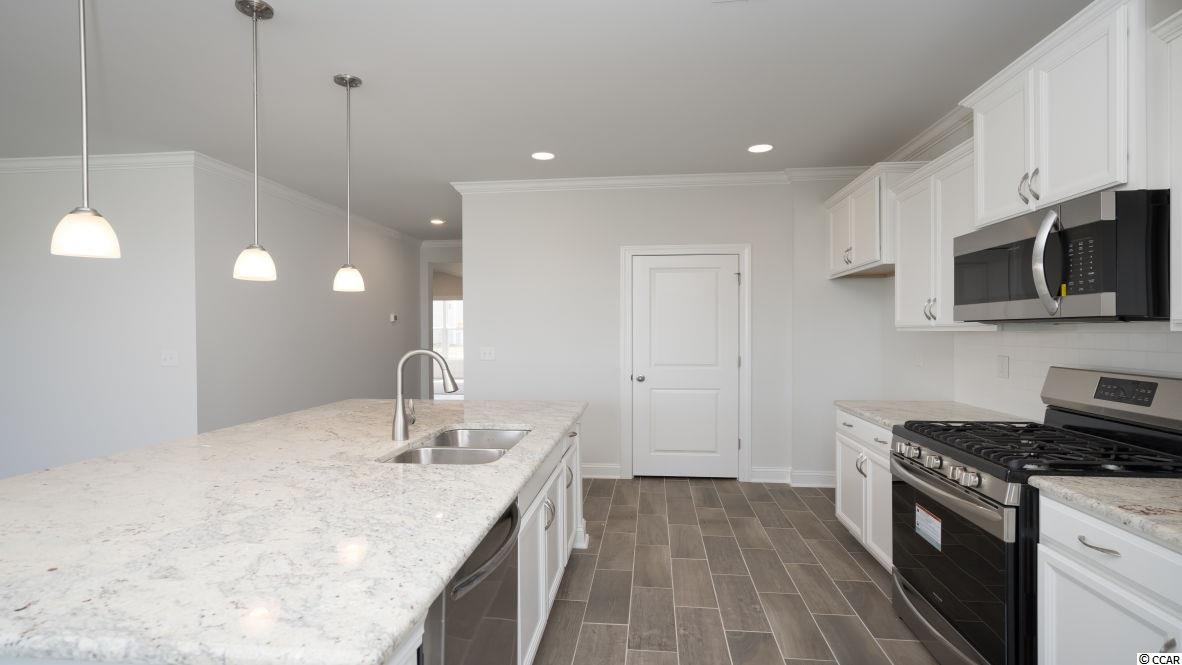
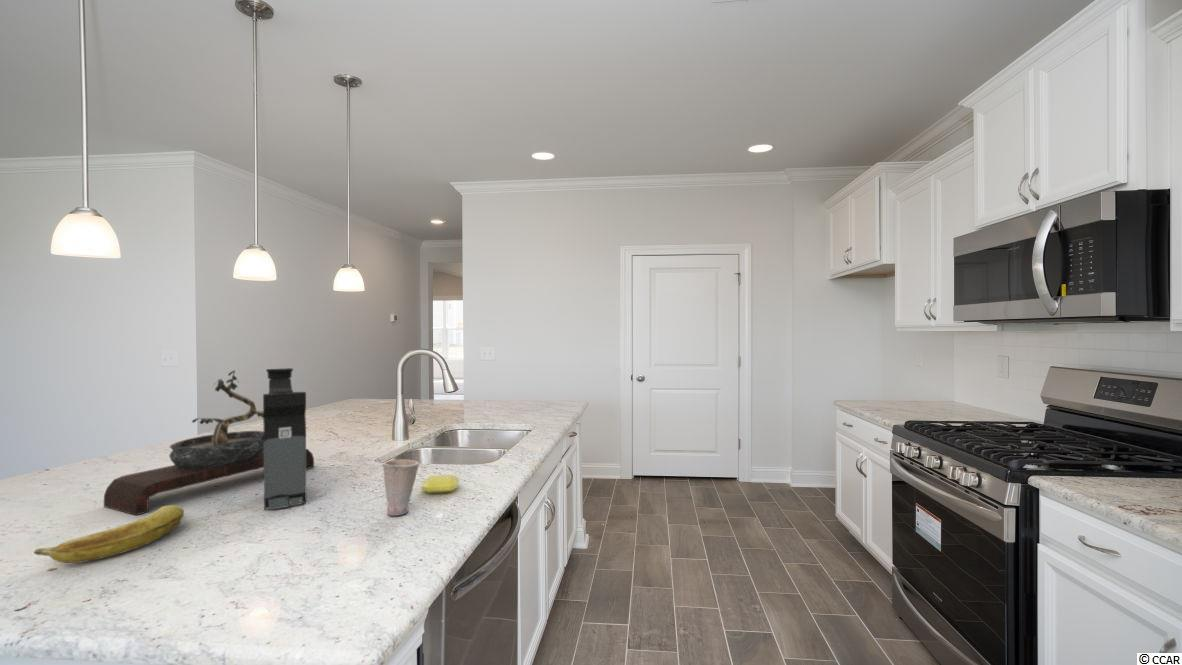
+ soap bar [420,474,460,494]
+ bonsai tree [103,370,315,516]
+ coffee maker [262,367,308,511]
+ banana [33,504,185,564]
+ cup [381,459,420,517]
